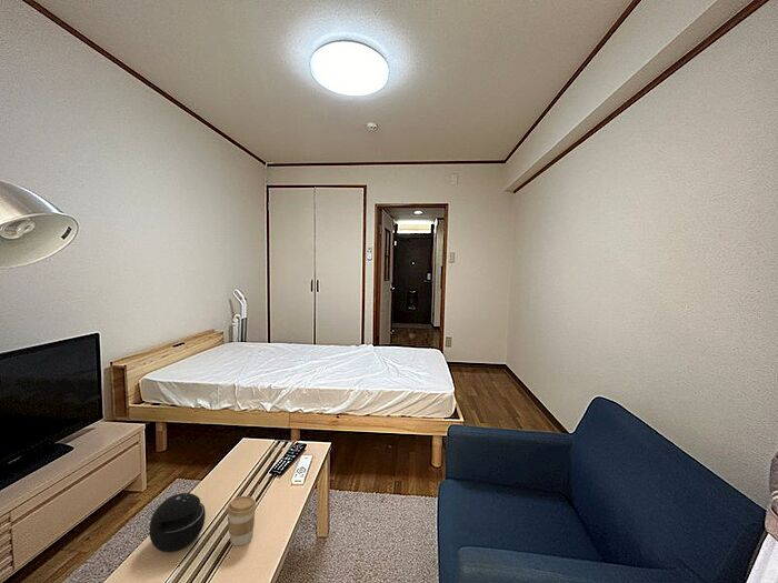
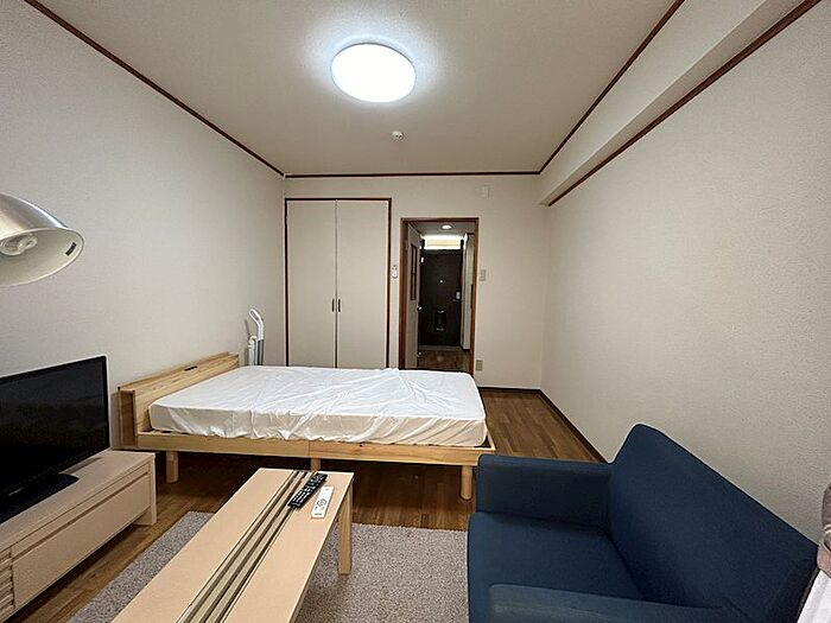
- coffee cup [226,495,258,547]
- speaker [148,492,207,553]
